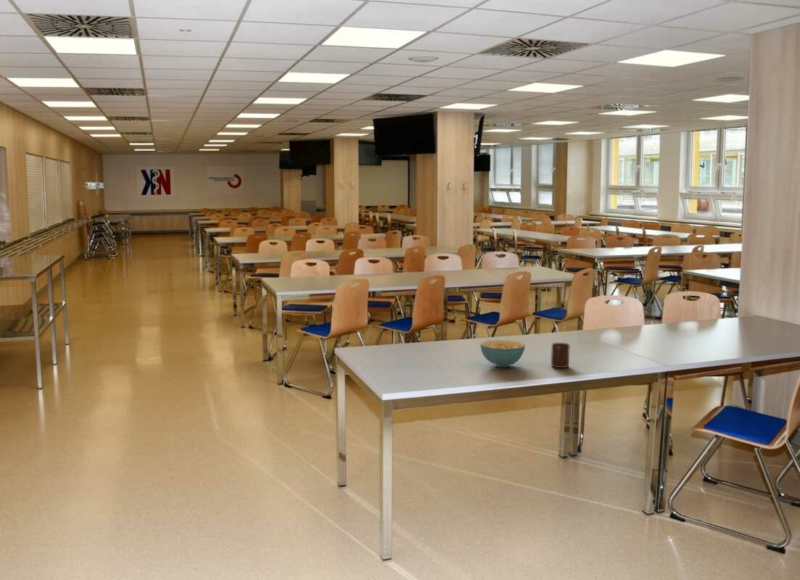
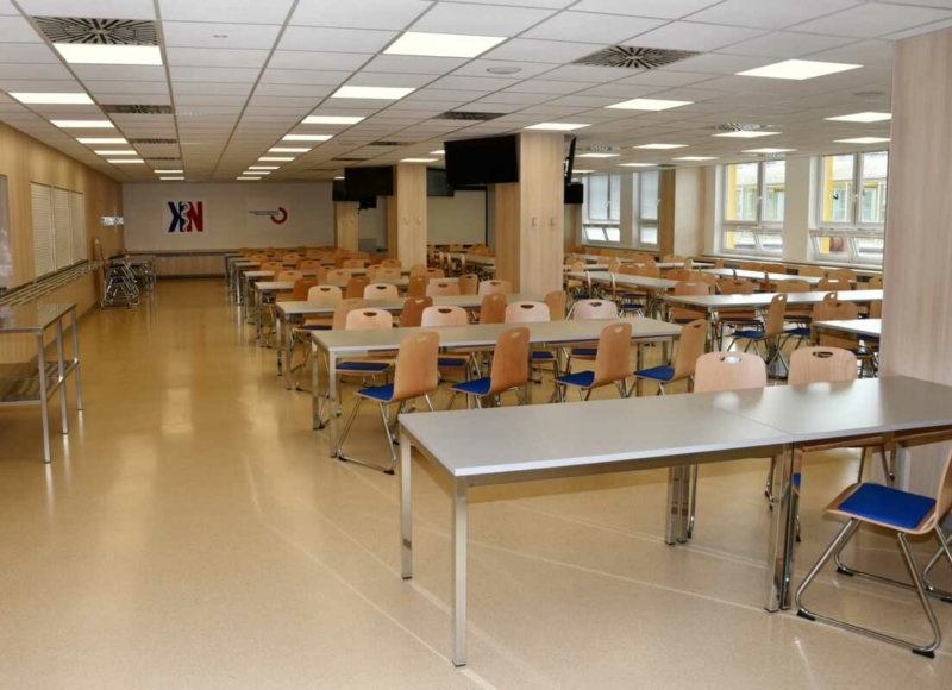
- cup [550,342,571,369]
- cereal bowl [479,339,526,368]
